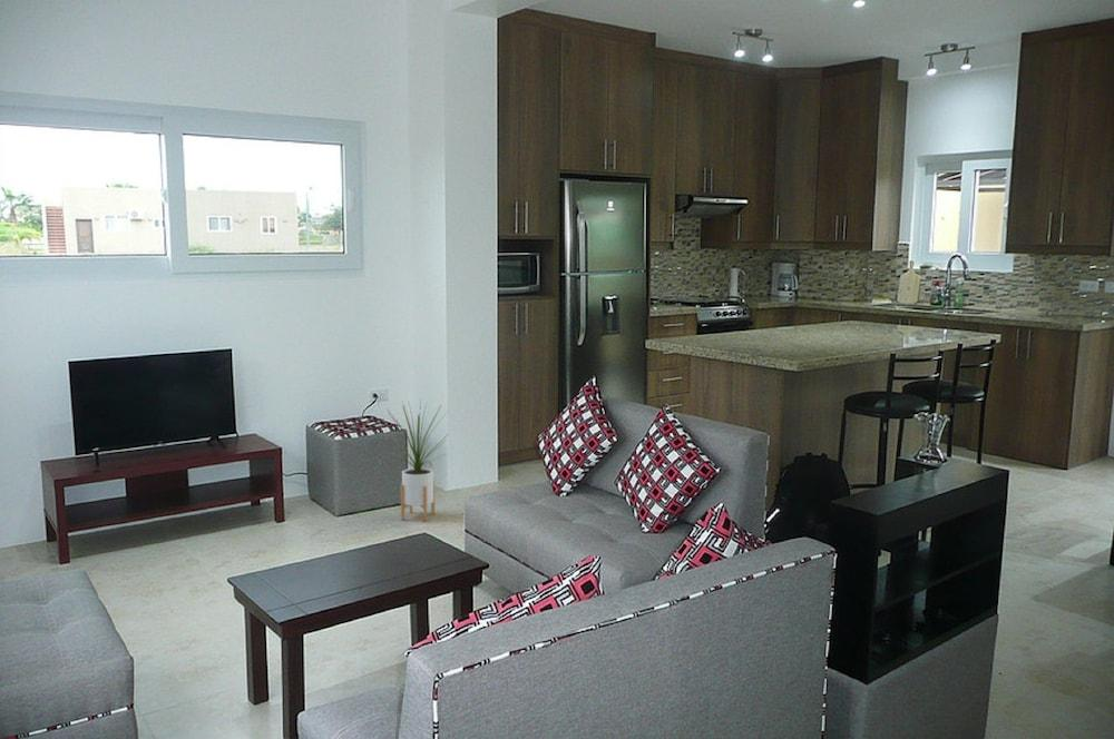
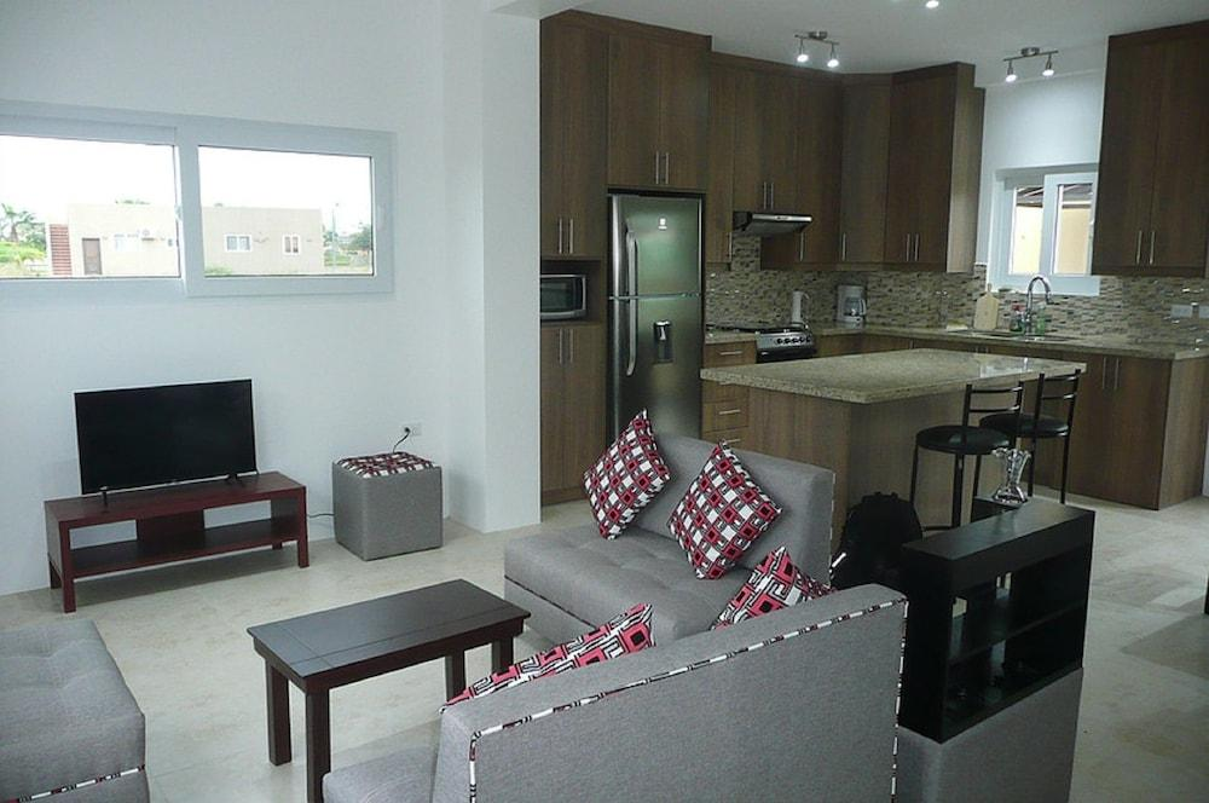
- house plant [387,396,449,522]
